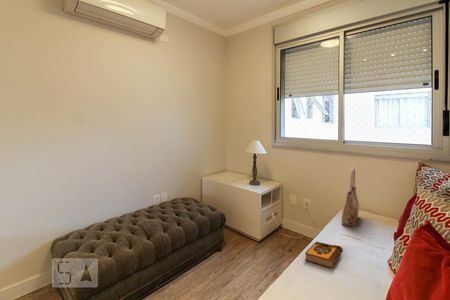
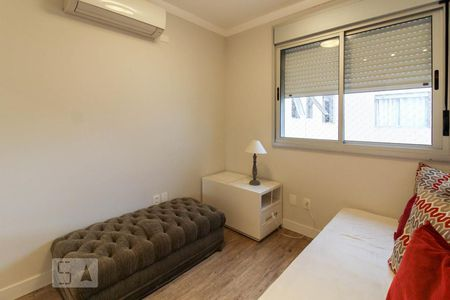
- tote bag [341,168,360,228]
- hardback book [304,241,344,269]
